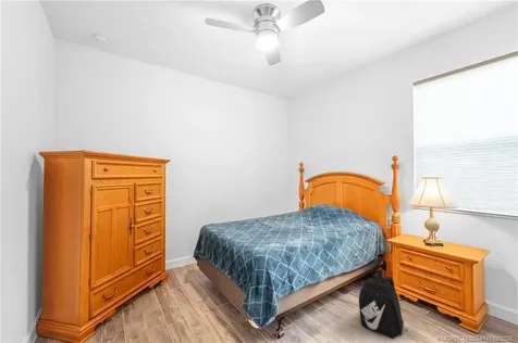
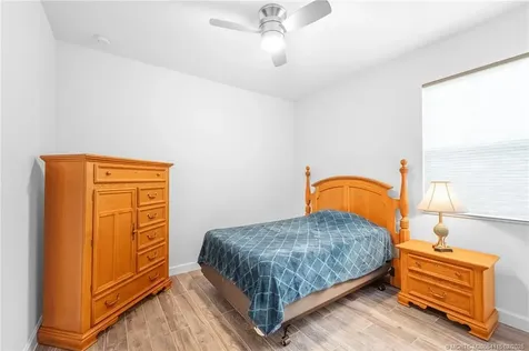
- backpack [358,272,405,340]
